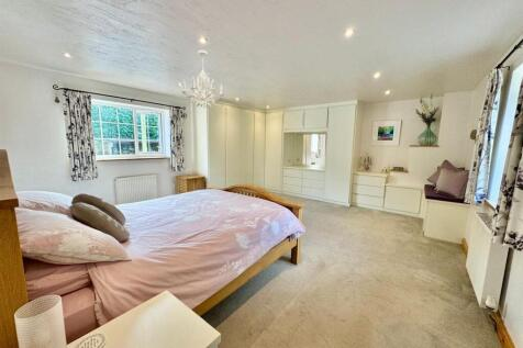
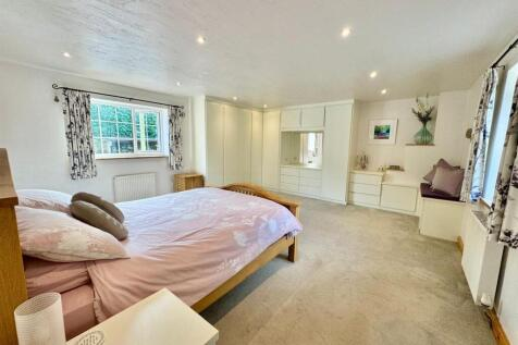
- chandelier [181,49,224,109]
